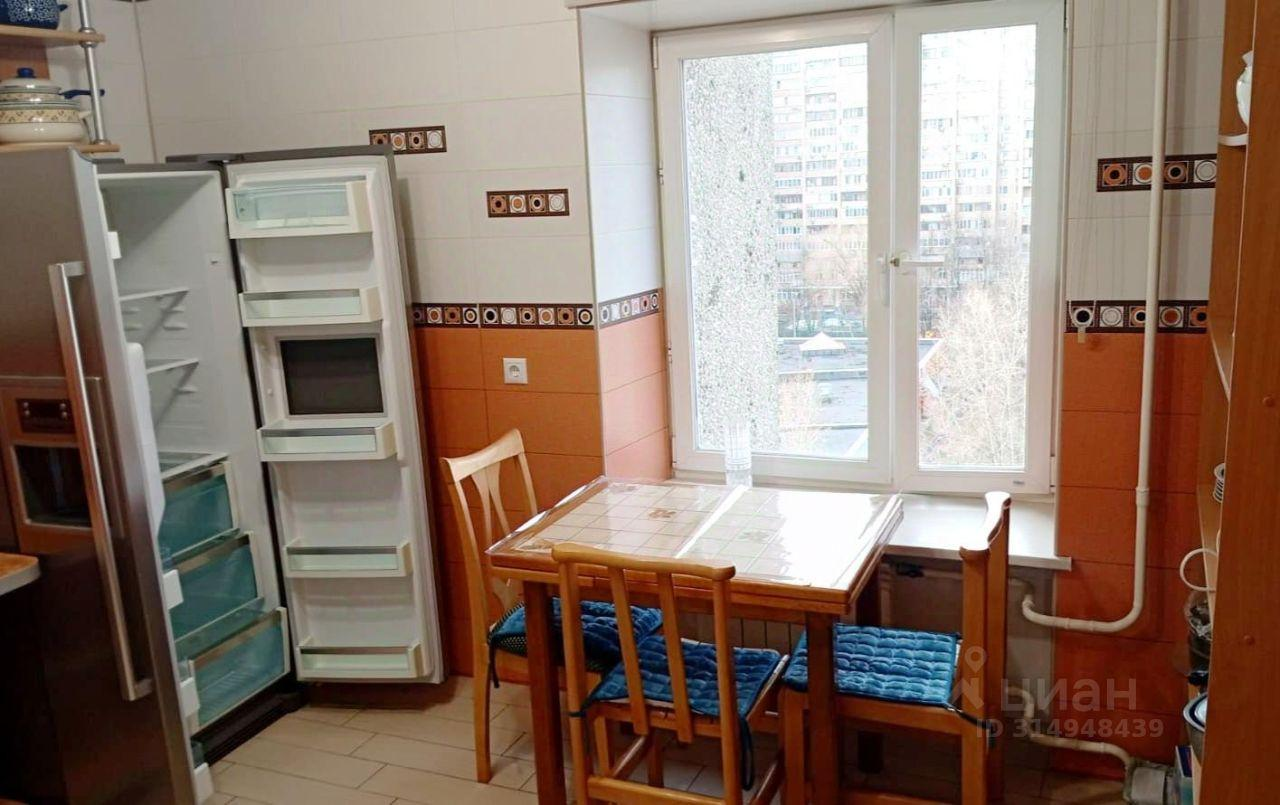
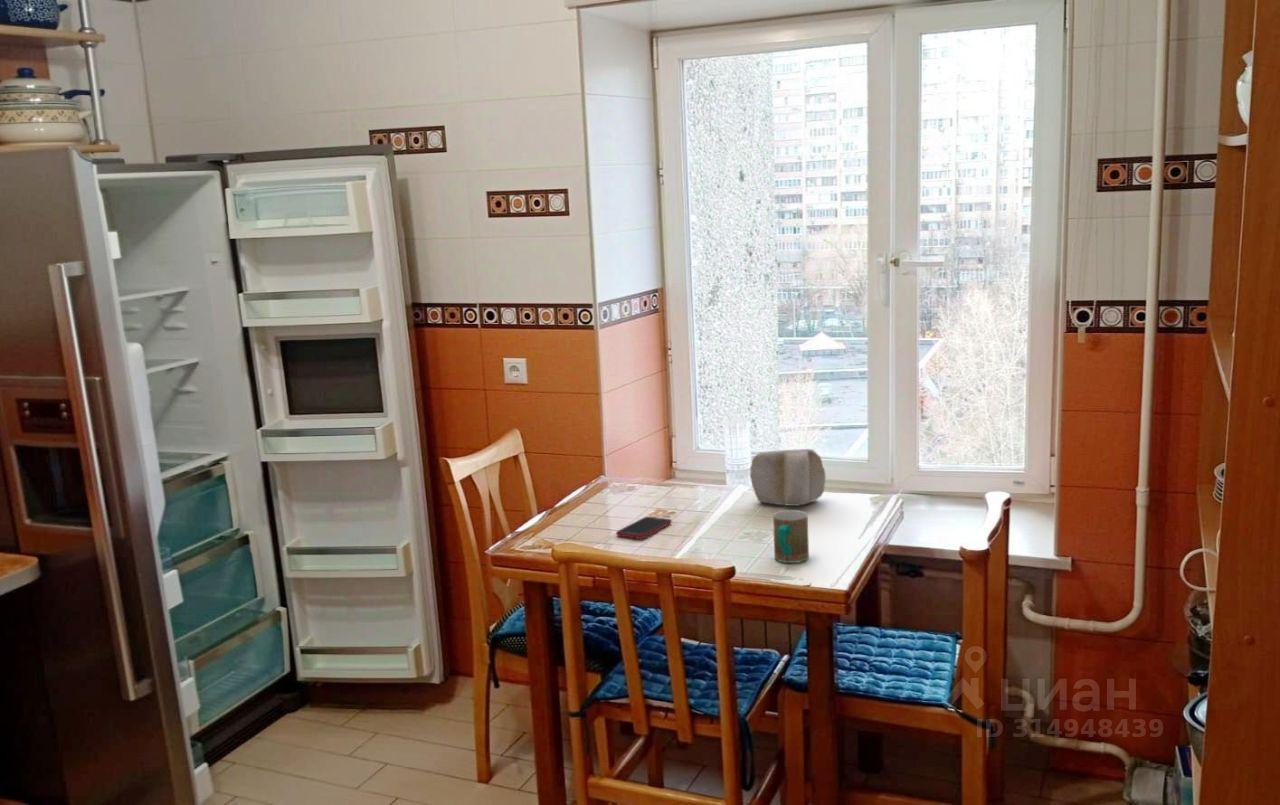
+ bowl [749,448,827,507]
+ cell phone [615,516,672,540]
+ mug [772,509,810,564]
